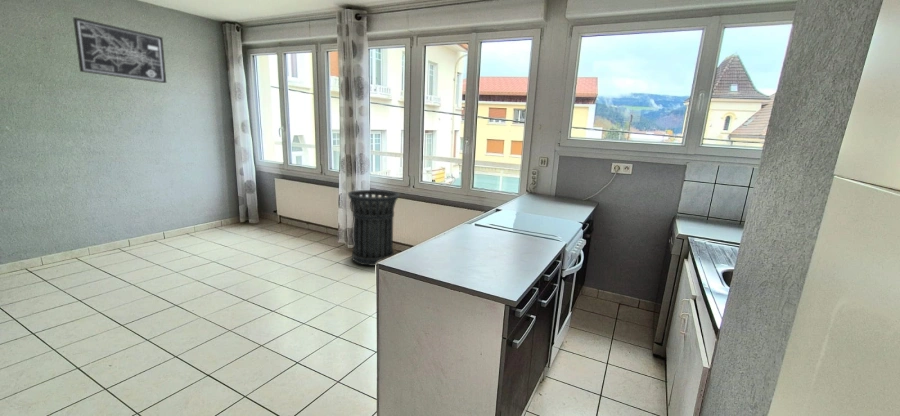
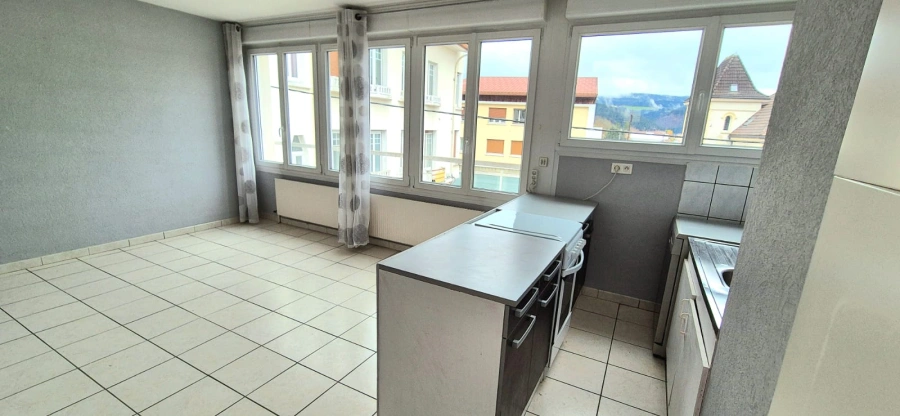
- trash can [347,189,400,267]
- wall art [72,16,167,84]
